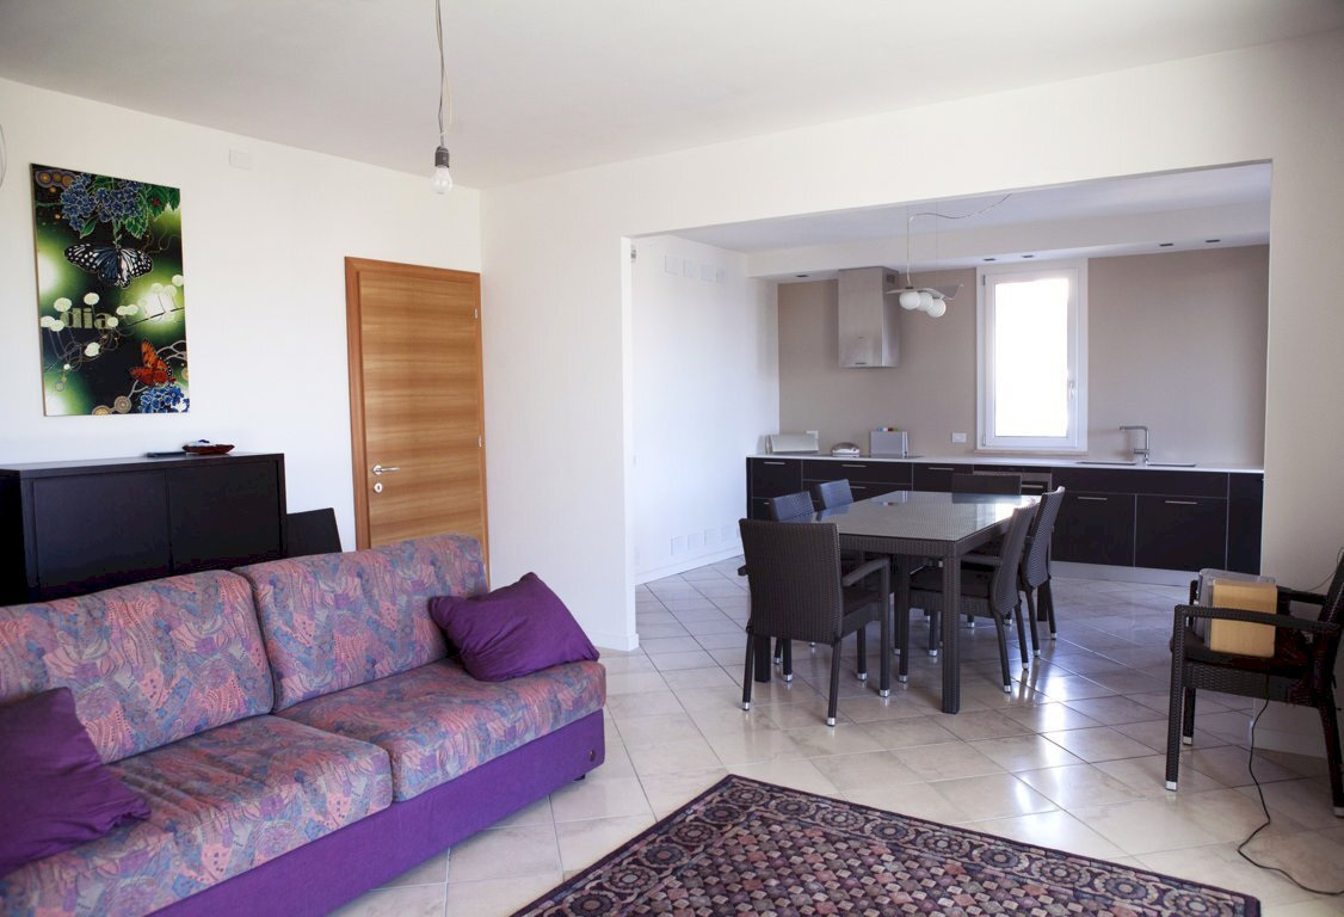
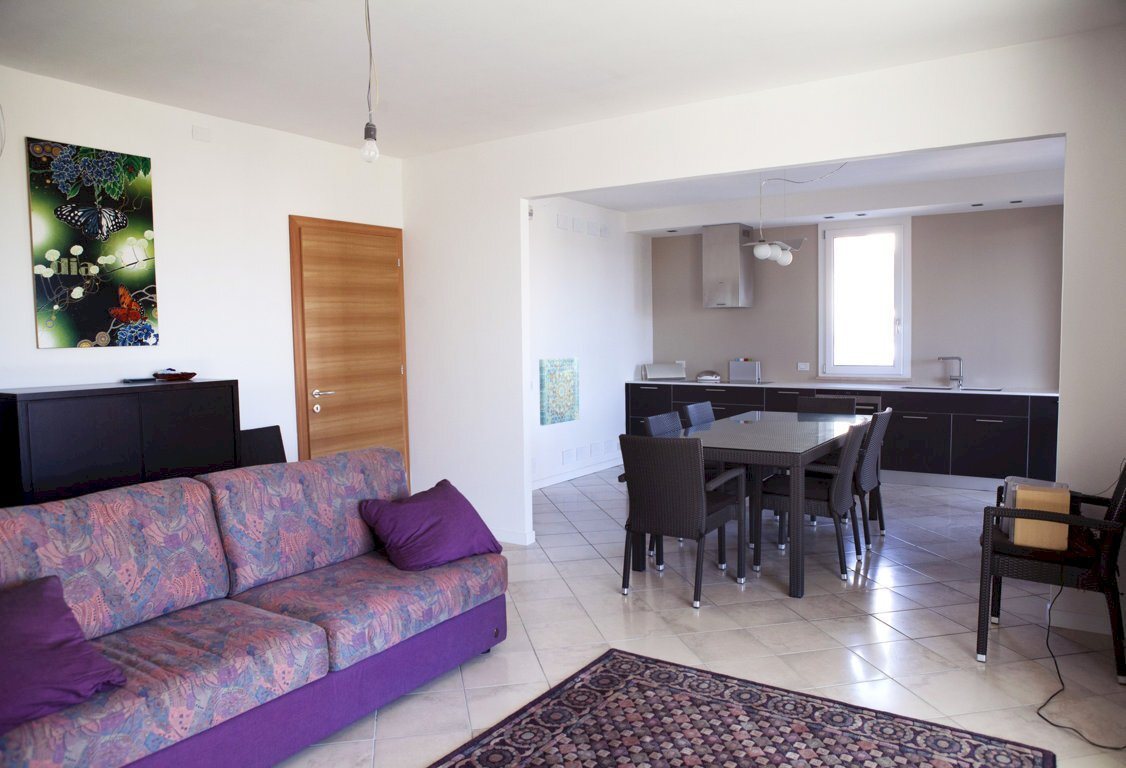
+ wall art [538,357,580,427]
